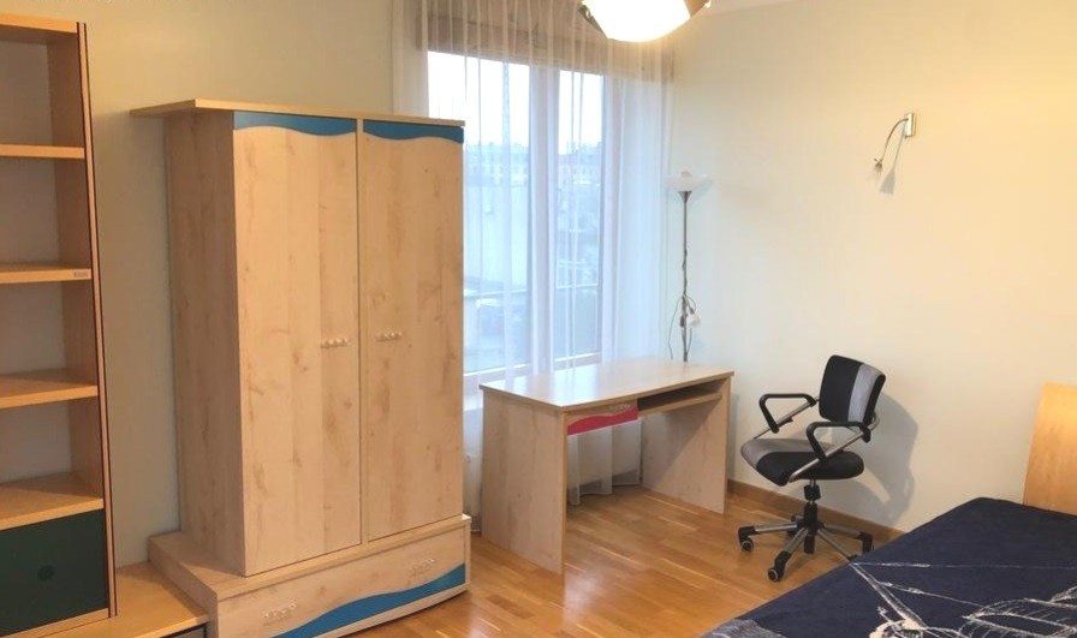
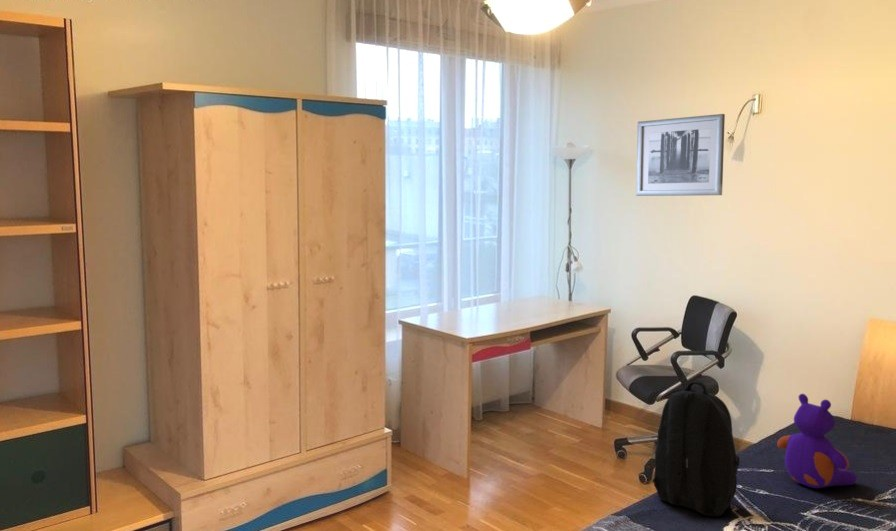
+ backpack [651,380,741,517]
+ wall art [635,113,726,197]
+ stuffed bear [776,393,858,489]
